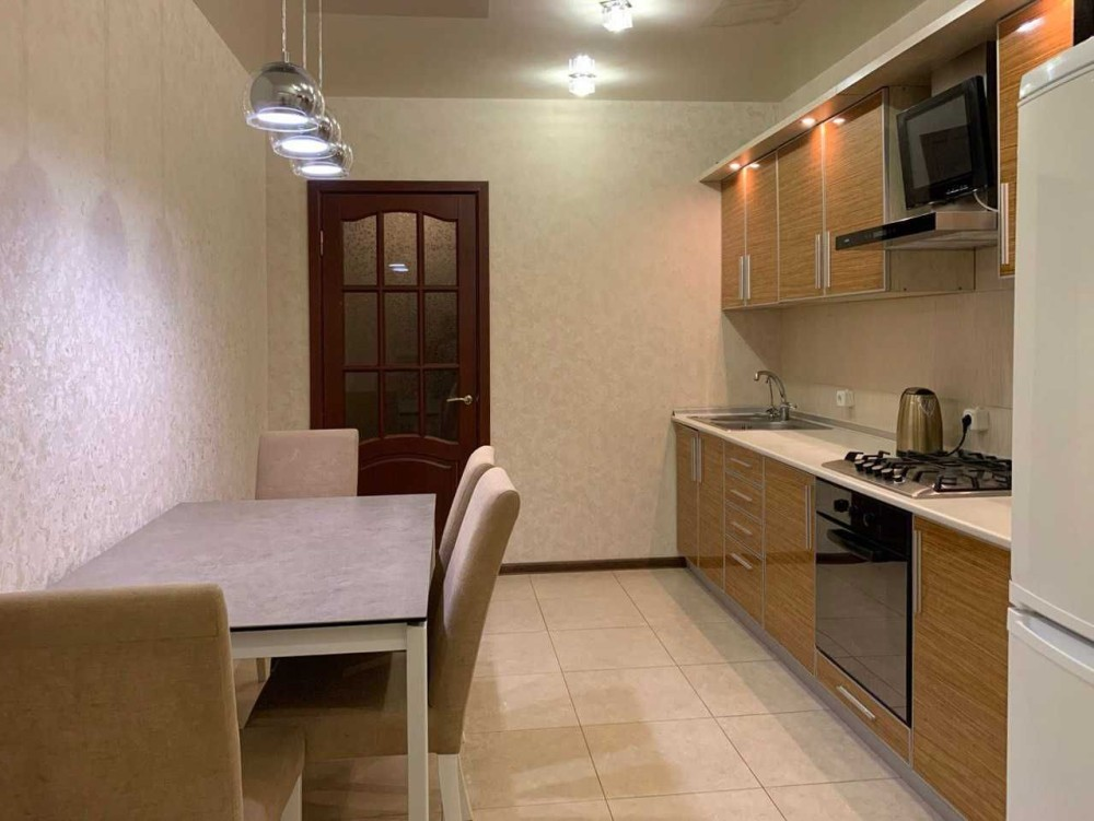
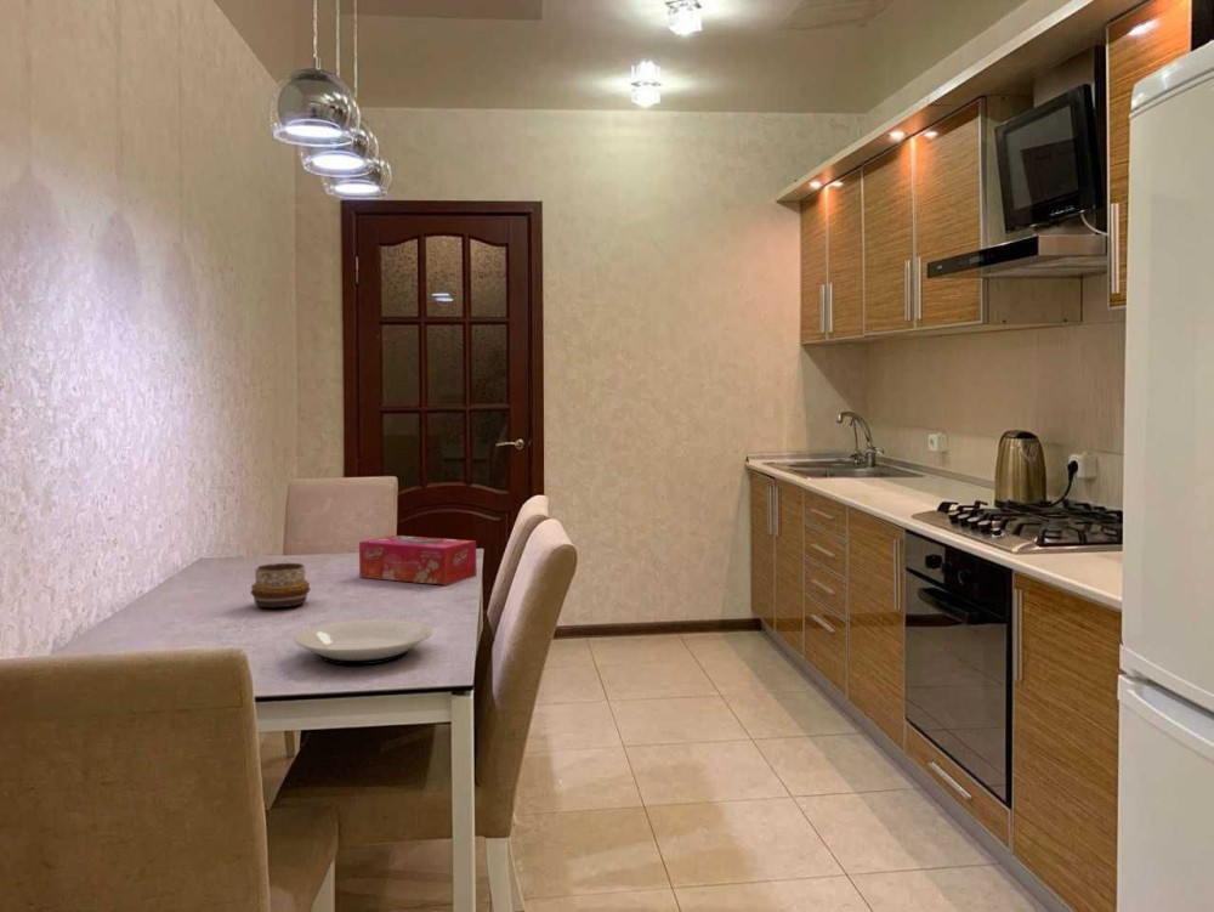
+ tissue box [358,534,477,587]
+ decorative bowl [250,562,311,608]
+ plate [293,618,433,665]
